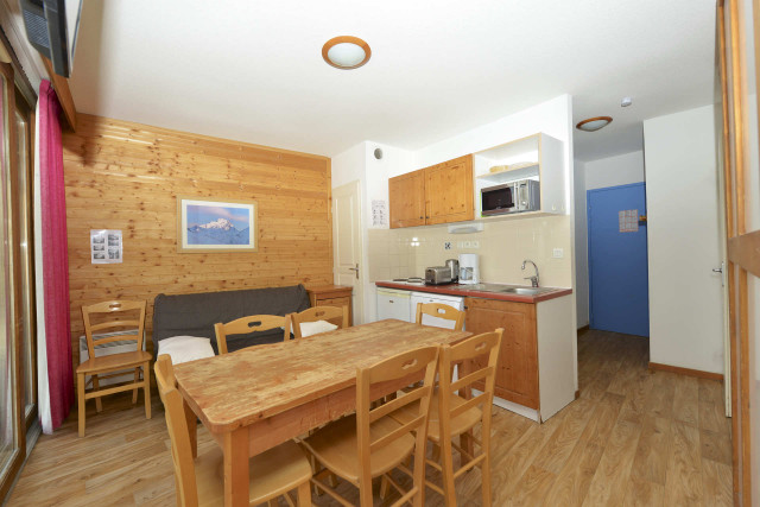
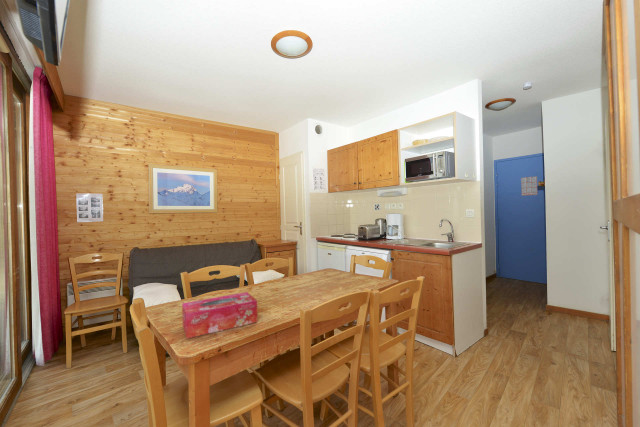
+ tissue box [181,291,259,340]
